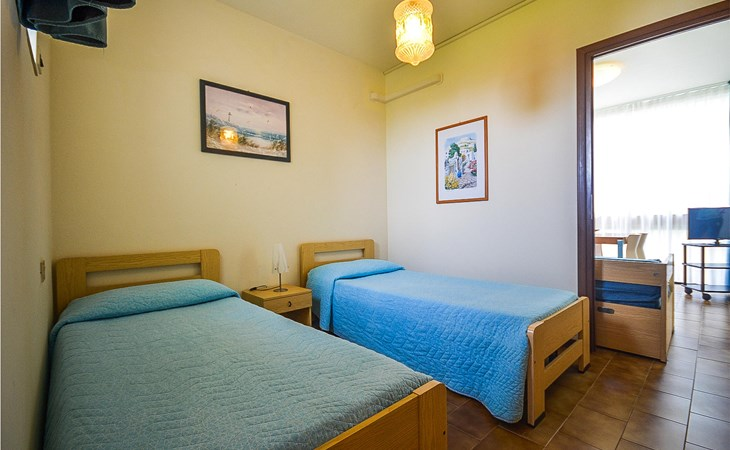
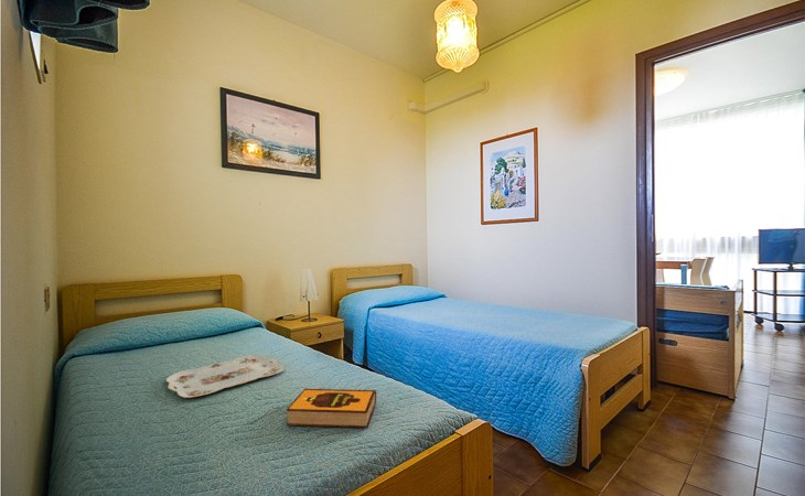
+ serving tray [165,354,286,399]
+ hardback book [286,387,377,429]
